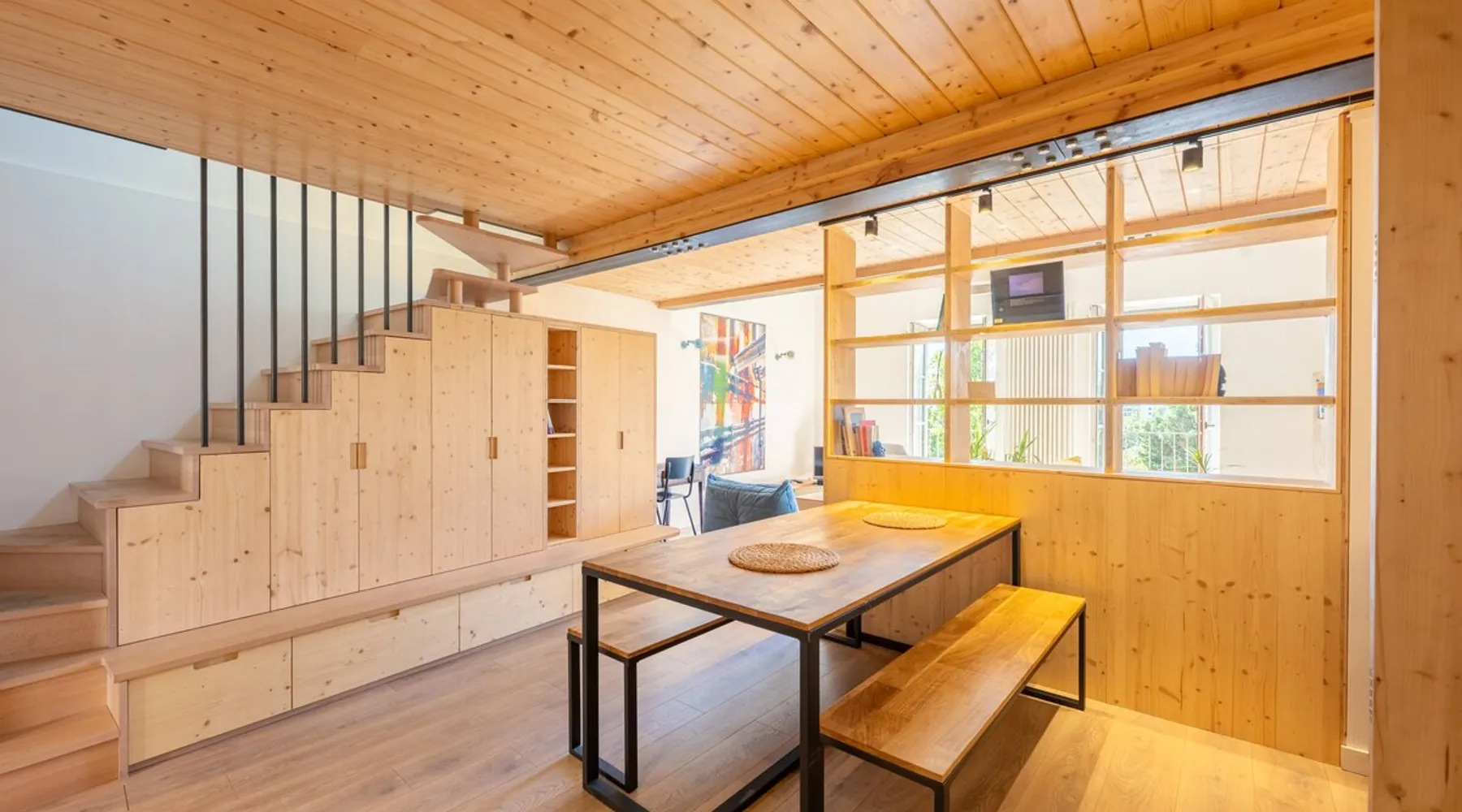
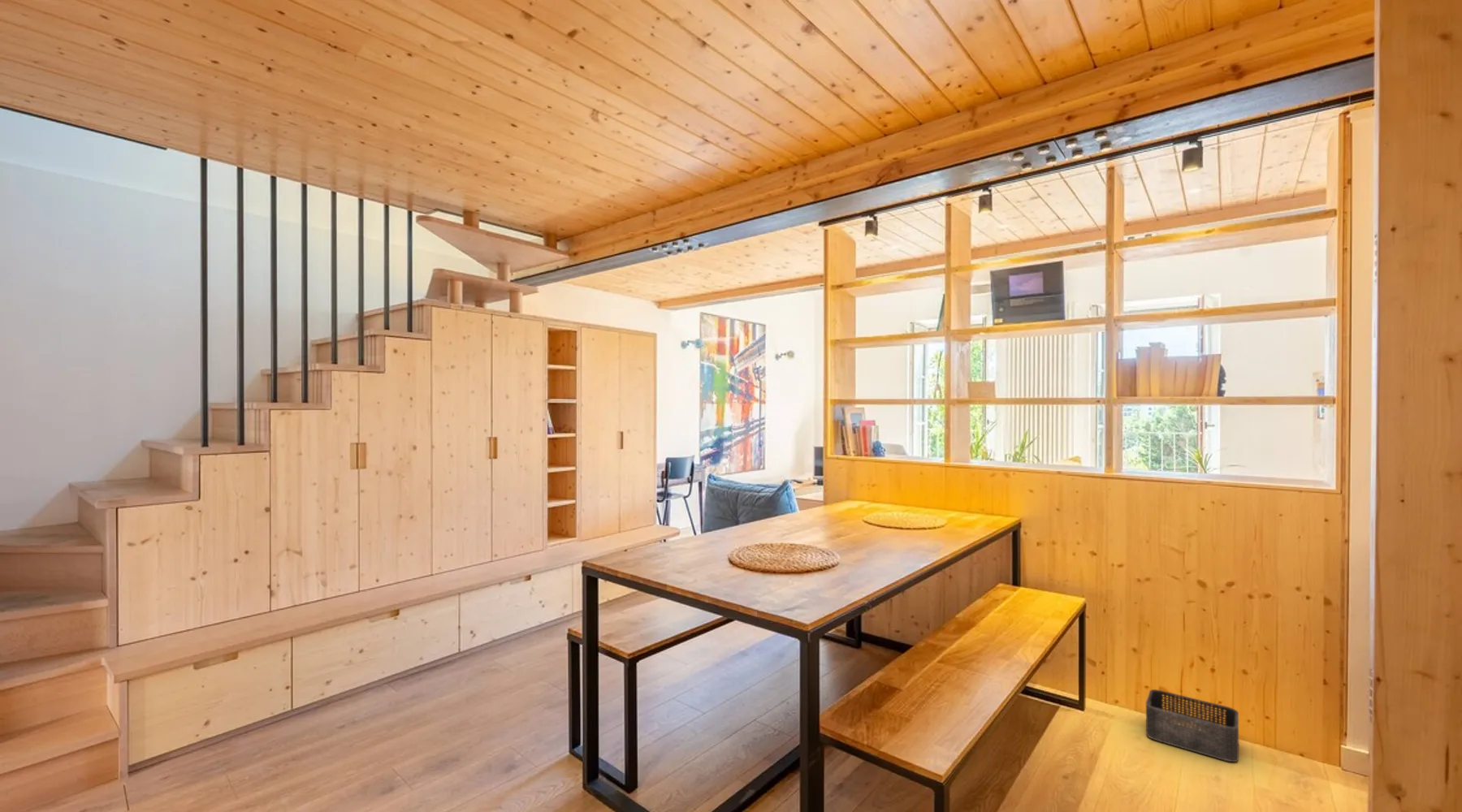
+ storage bin [1145,689,1239,762]
